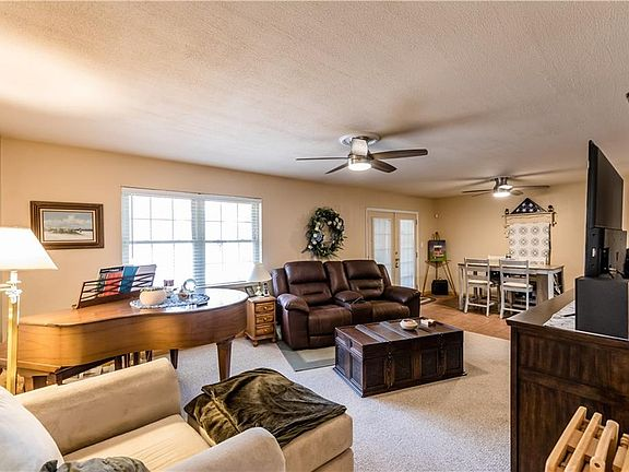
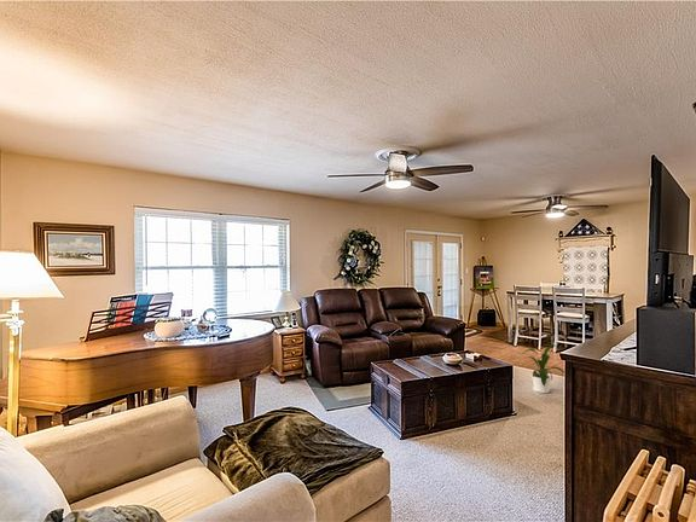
+ house plant [521,344,566,394]
